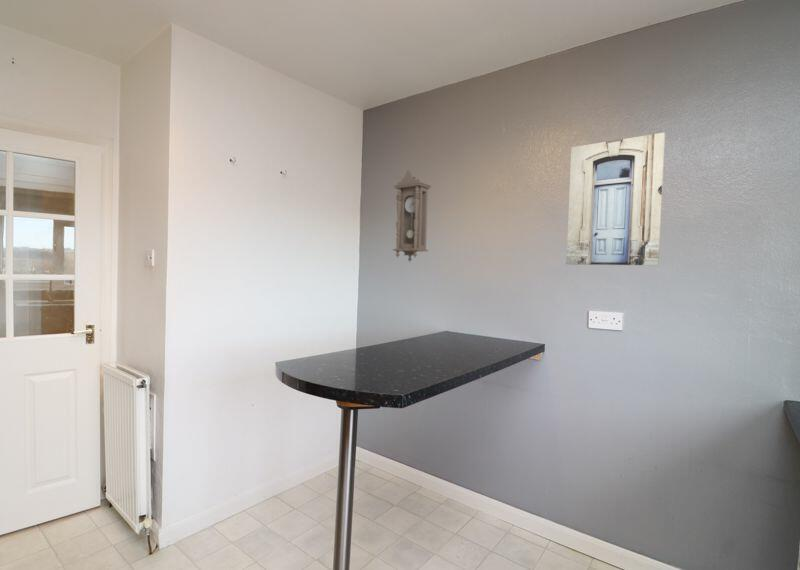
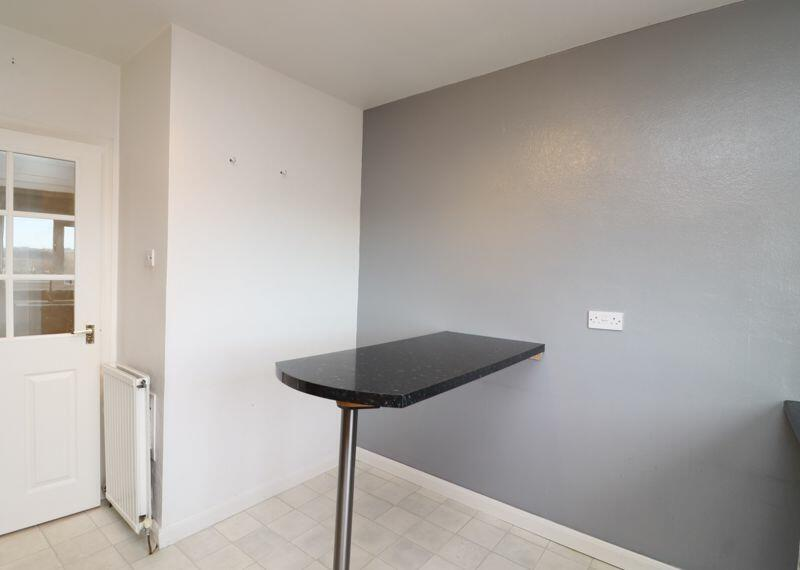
- wall art [565,131,666,266]
- pendulum clock [392,169,432,263]
